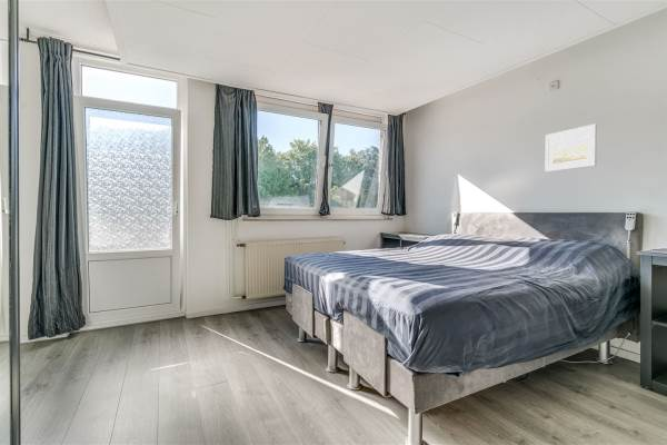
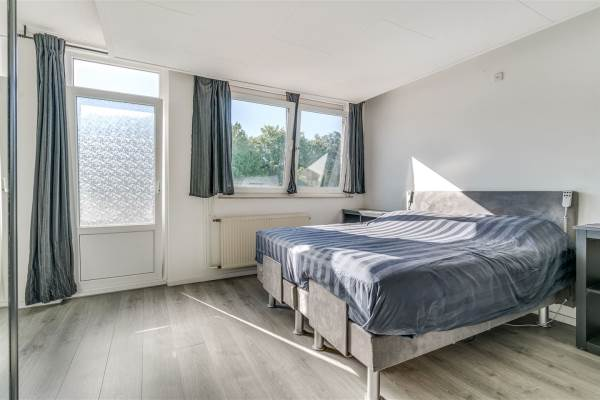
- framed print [544,123,598,172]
